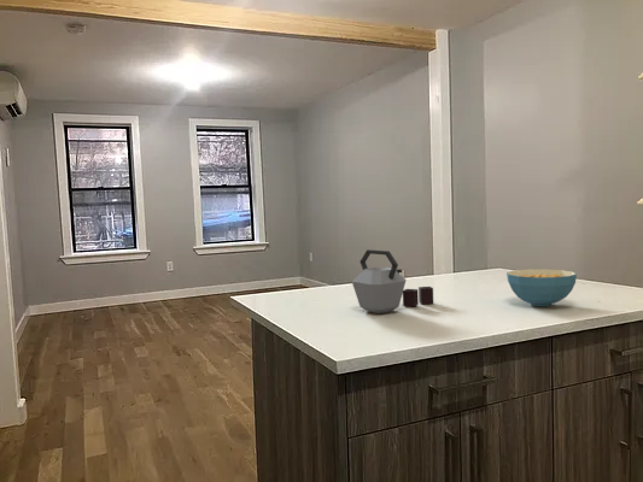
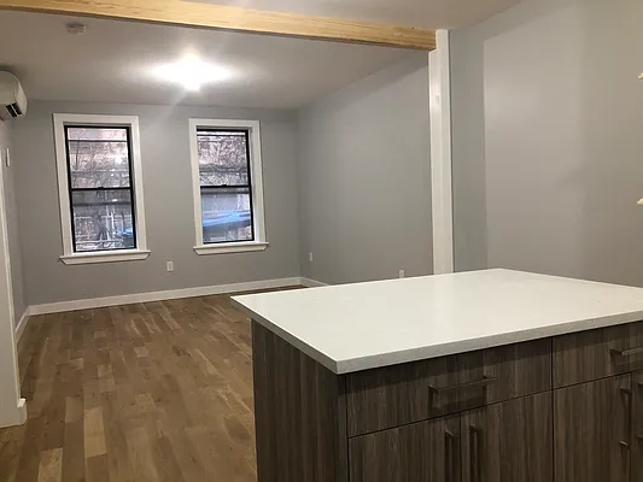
- cereal bowl [505,269,578,307]
- kettle [351,248,434,315]
